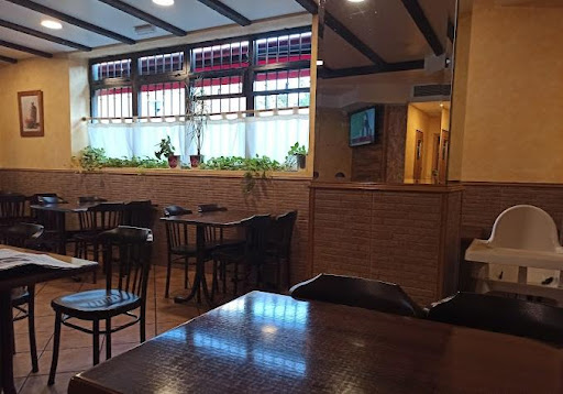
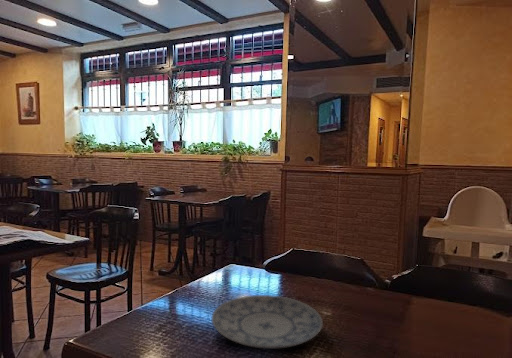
+ plate [210,294,324,350]
